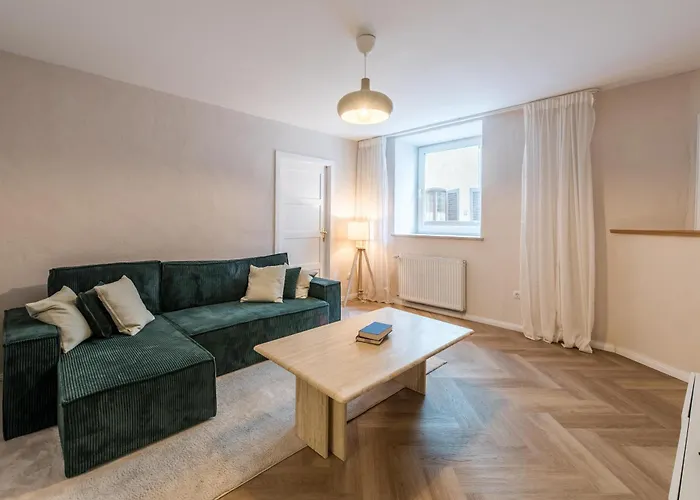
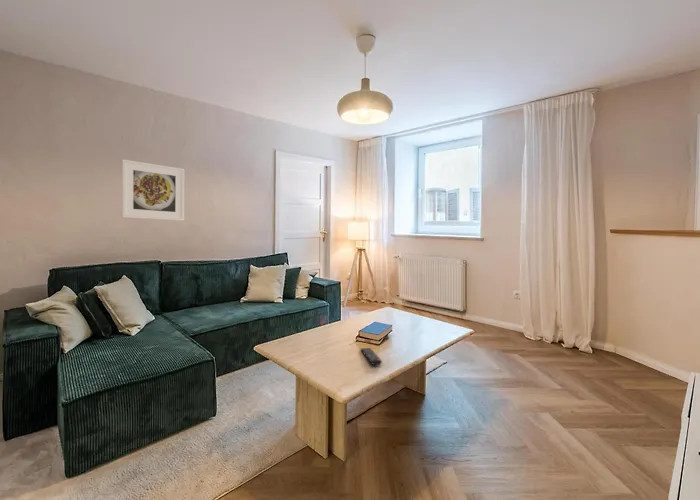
+ remote control [360,347,383,366]
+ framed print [121,158,185,222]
